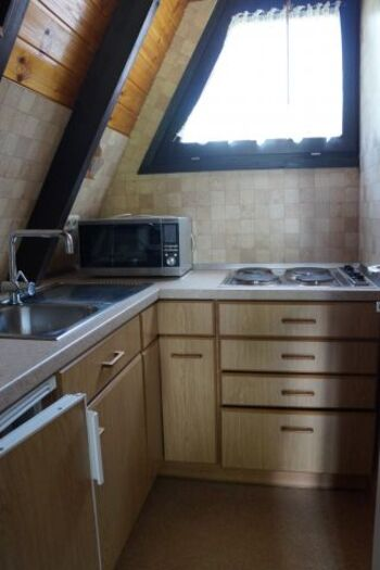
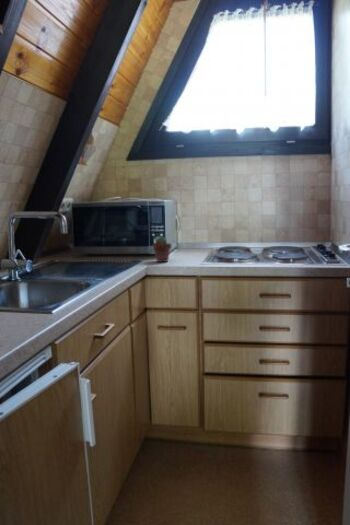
+ potted succulent [152,235,173,263]
